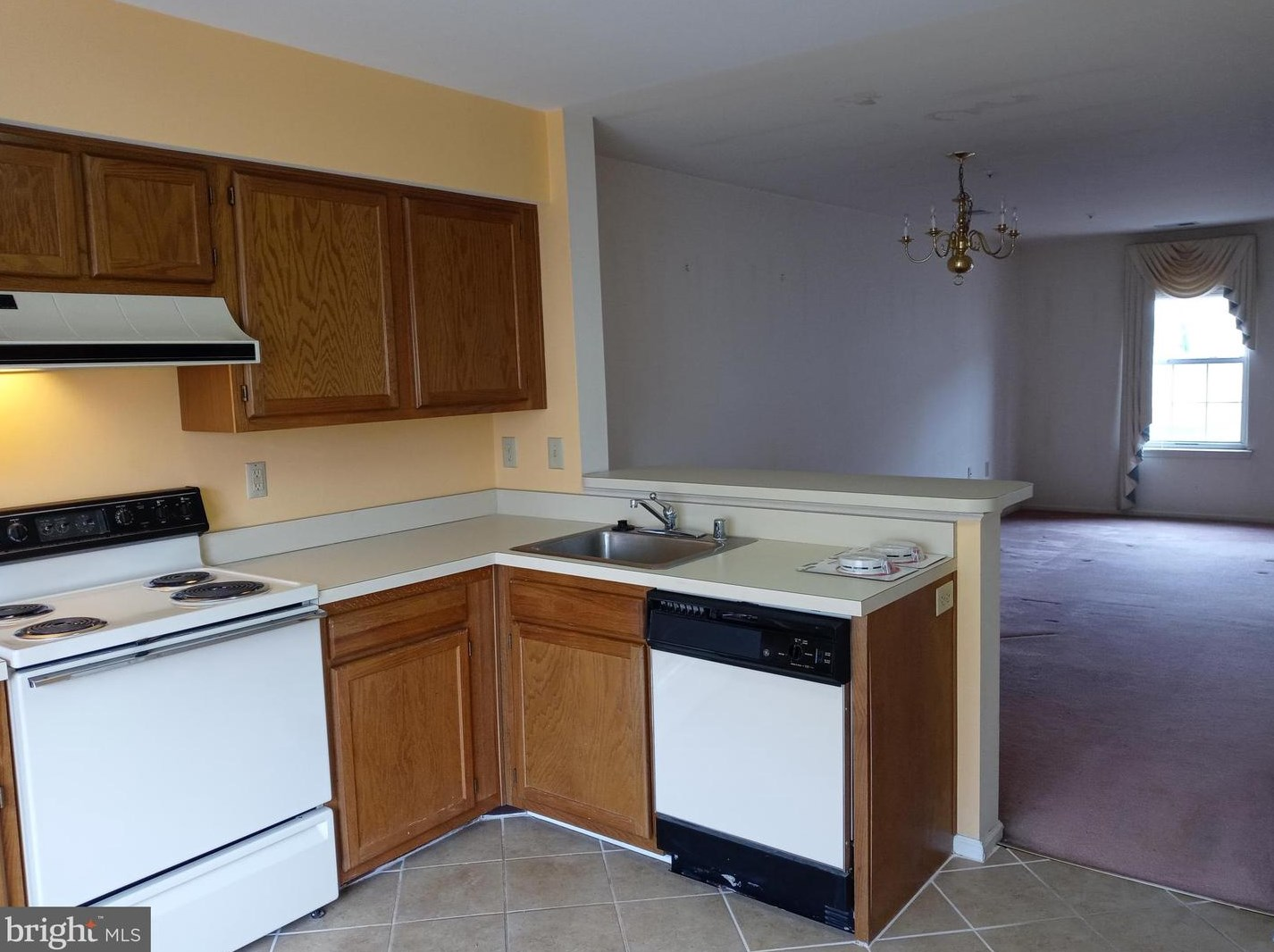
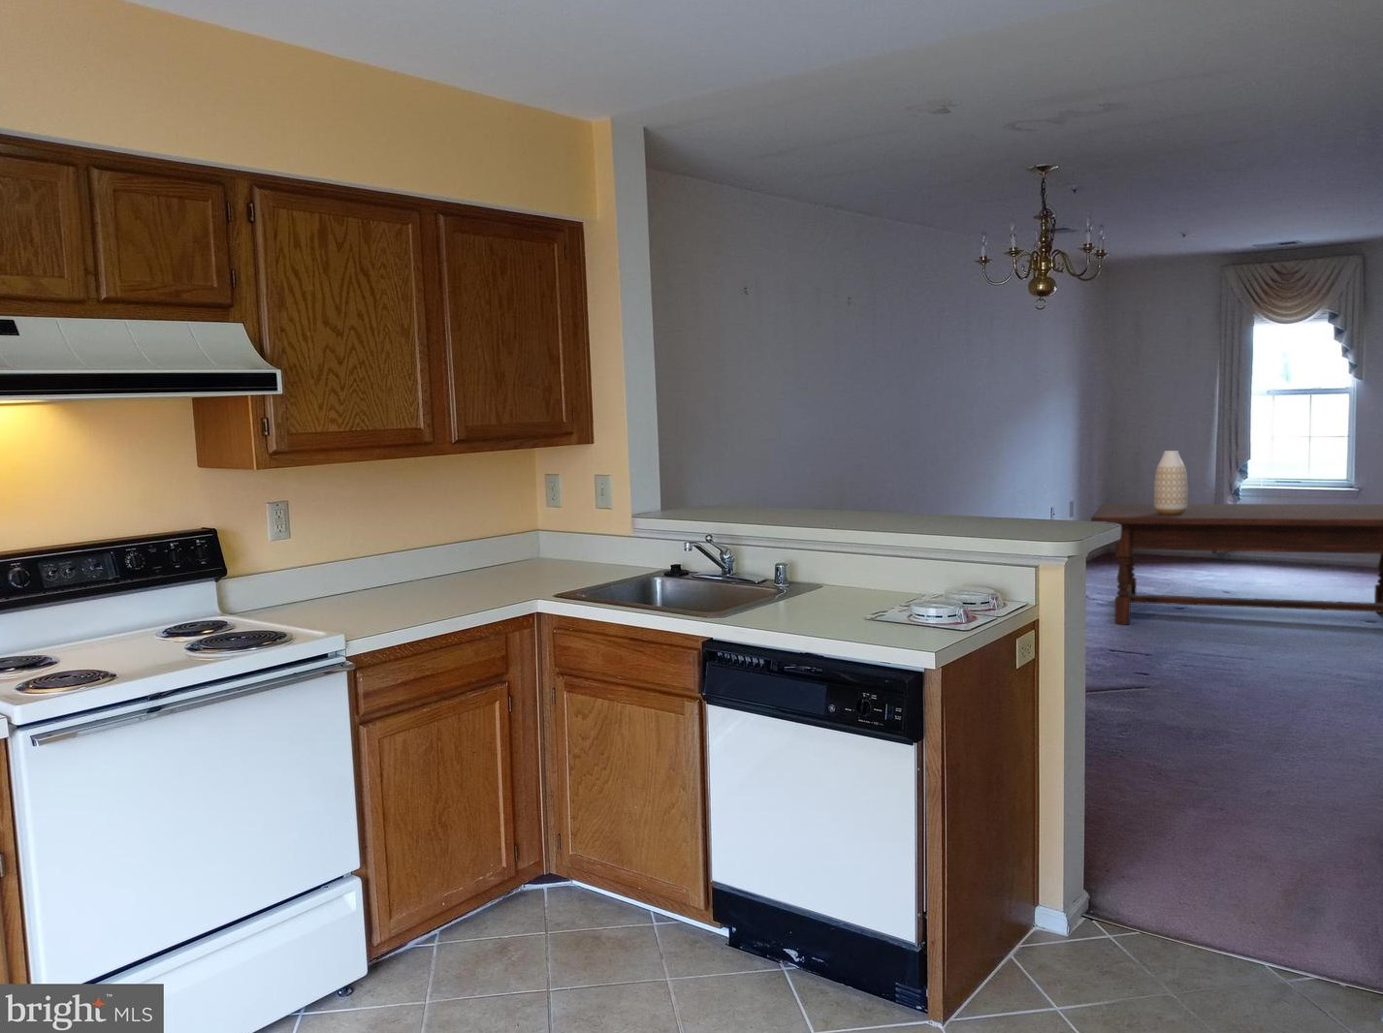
+ dining table [1090,502,1383,626]
+ vase [1153,449,1189,514]
